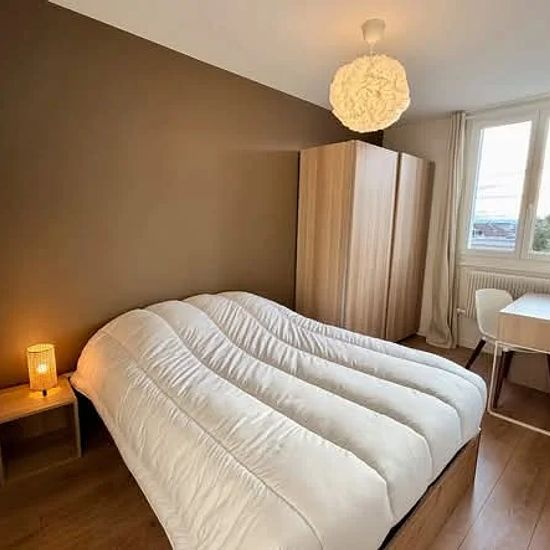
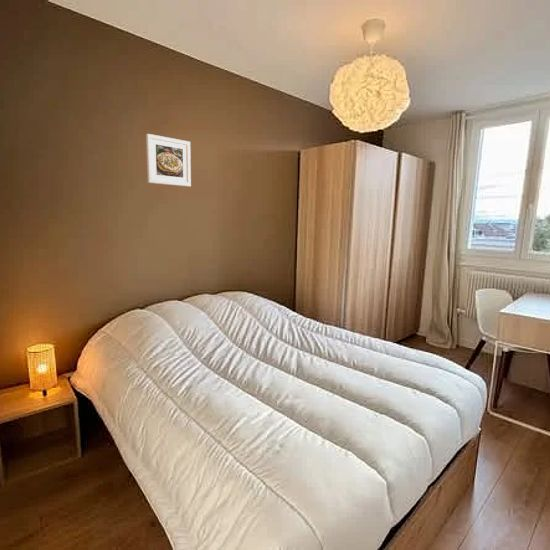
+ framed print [145,133,192,188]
